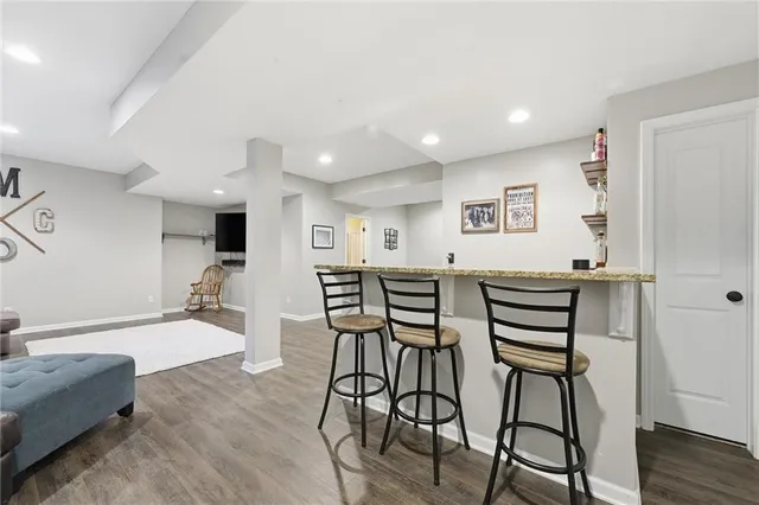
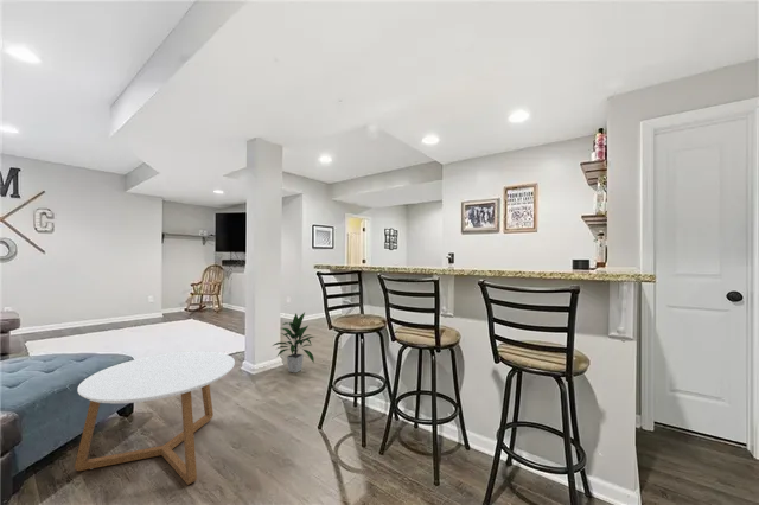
+ indoor plant [272,312,315,373]
+ coffee table [74,350,236,486]
